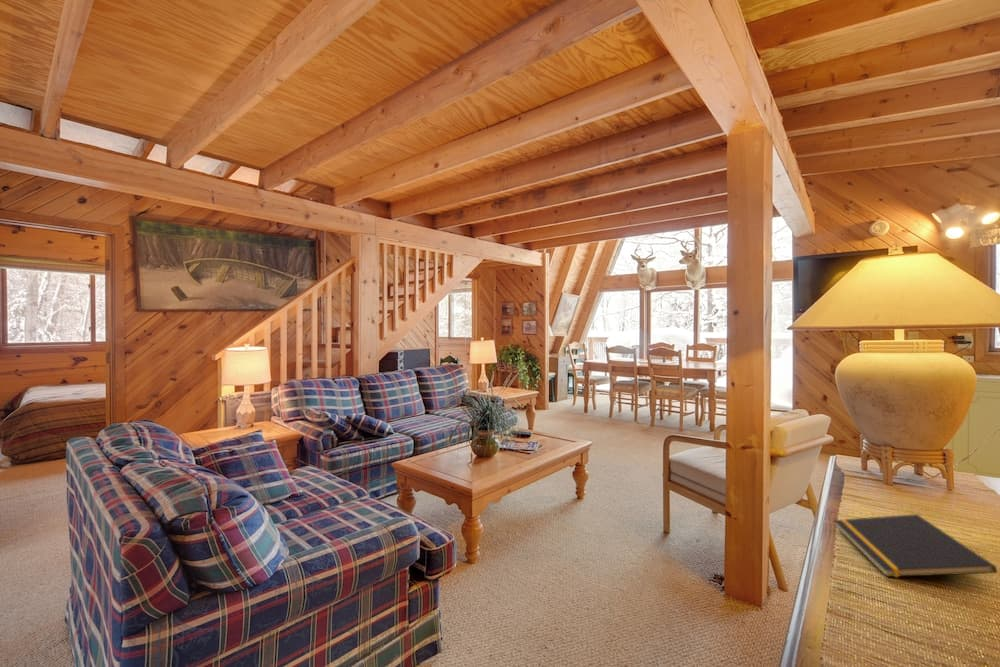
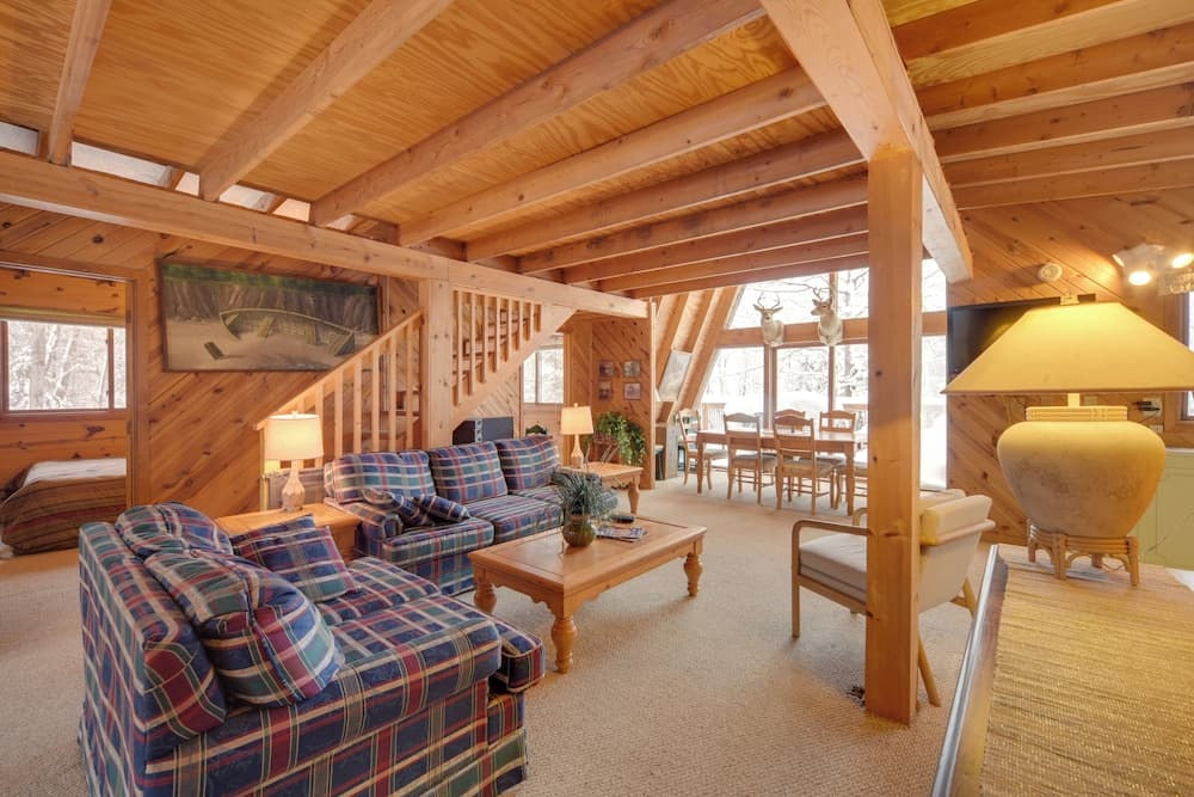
- notepad [833,513,998,578]
